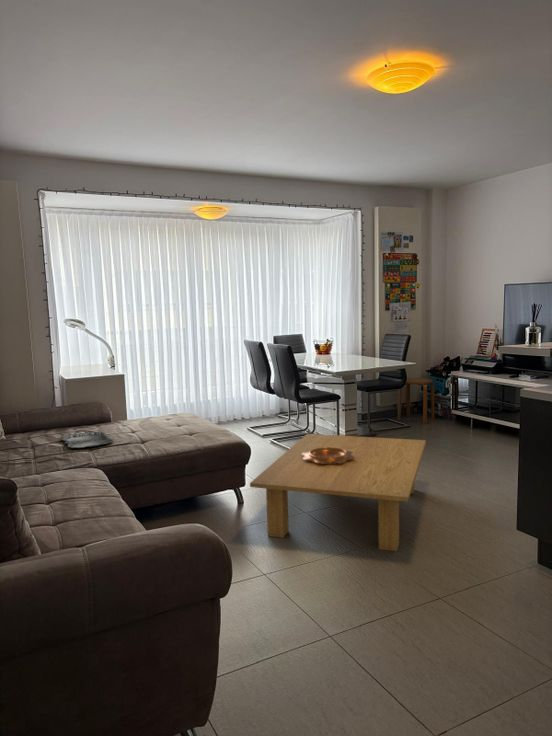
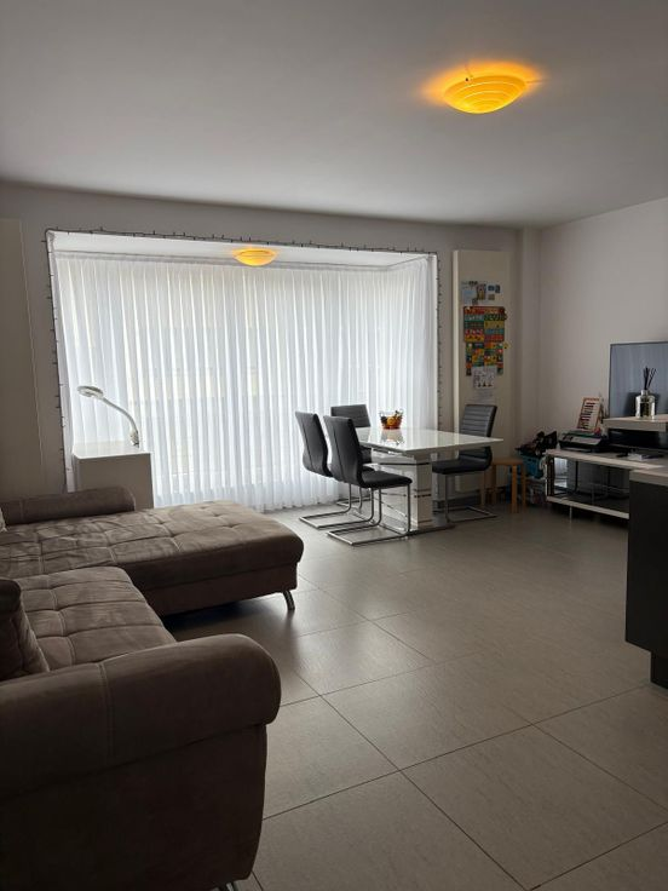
- serving tray [61,430,115,449]
- coffee table [249,433,427,552]
- decorative bowl [302,447,355,464]
